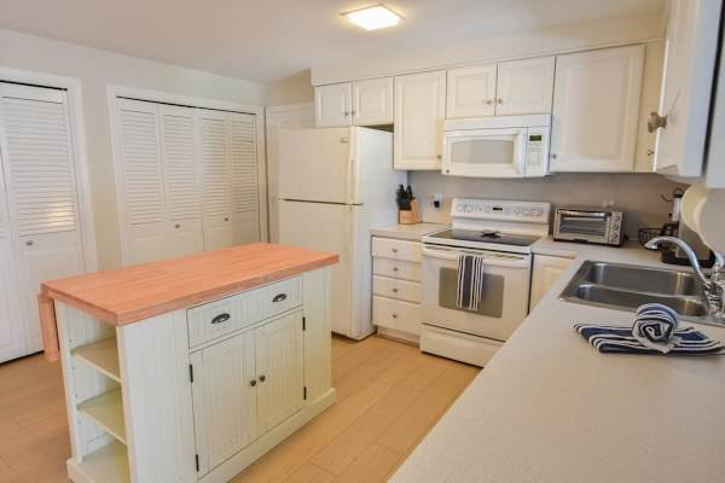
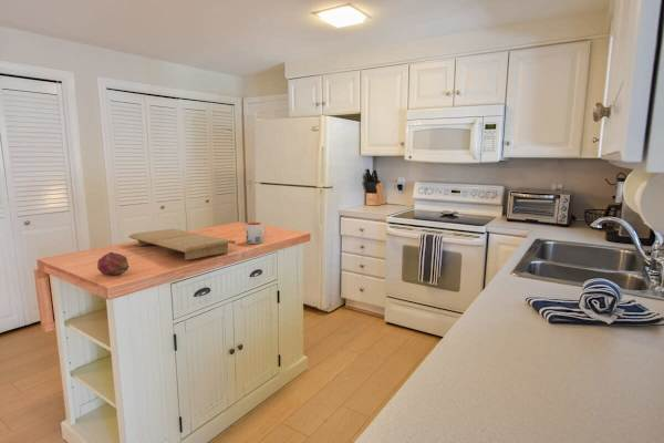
+ fruit [96,251,131,277]
+ mug [245,222,268,245]
+ cutting board [127,228,237,260]
